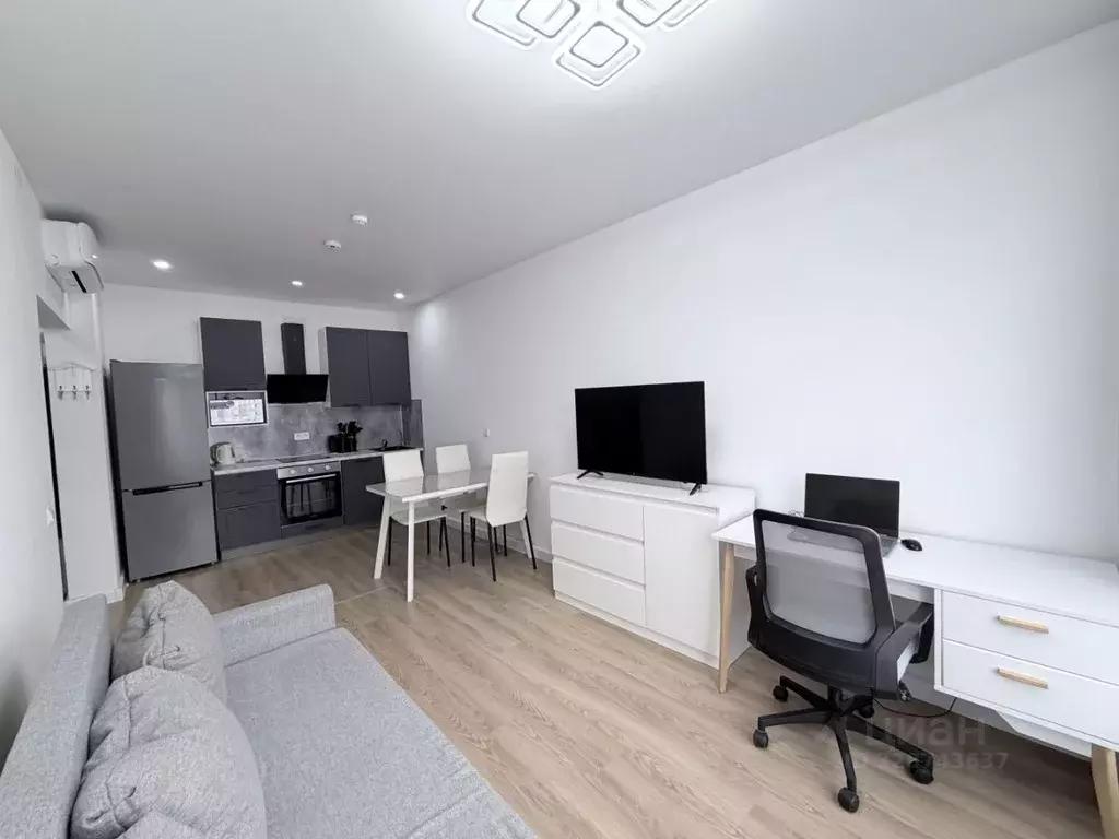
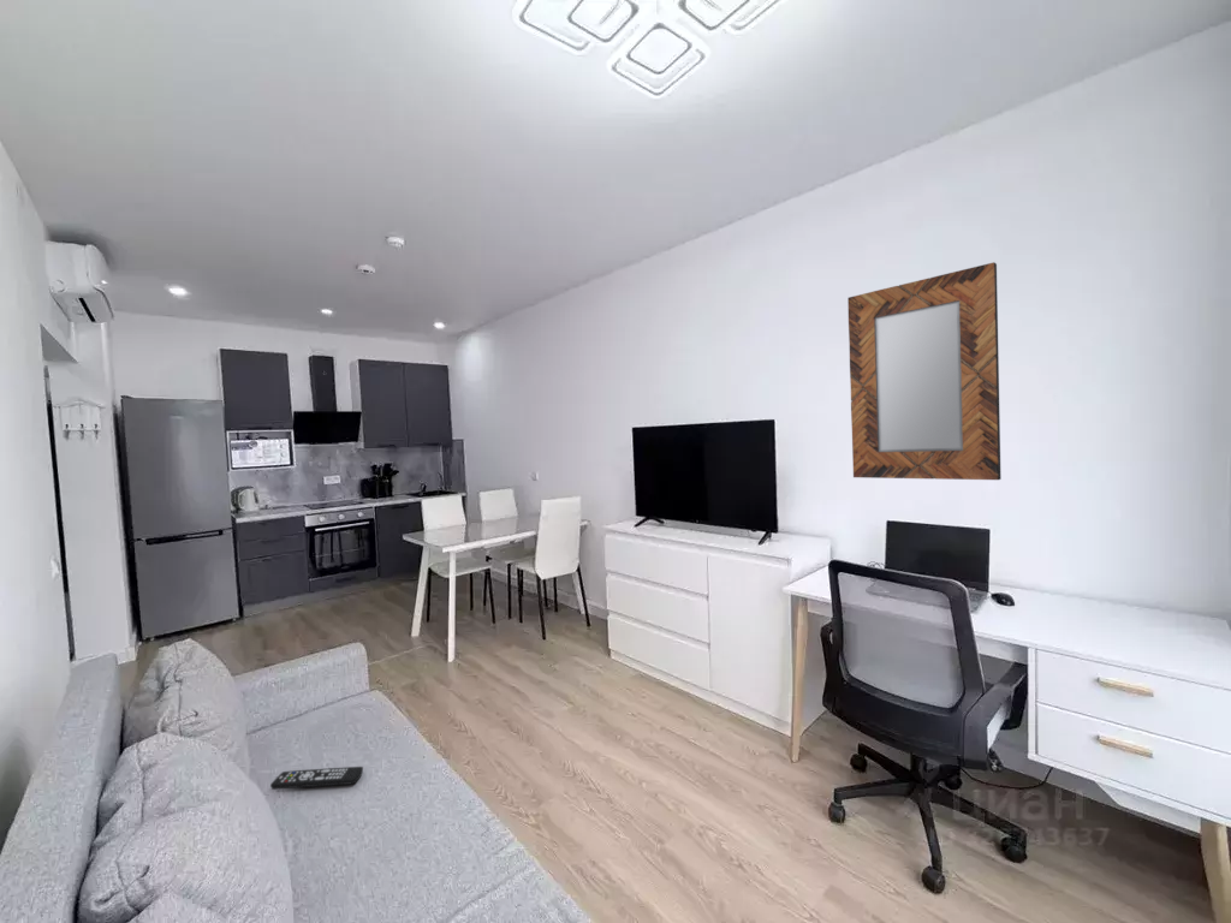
+ remote control [269,766,364,791]
+ home mirror [846,261,1003,481]
